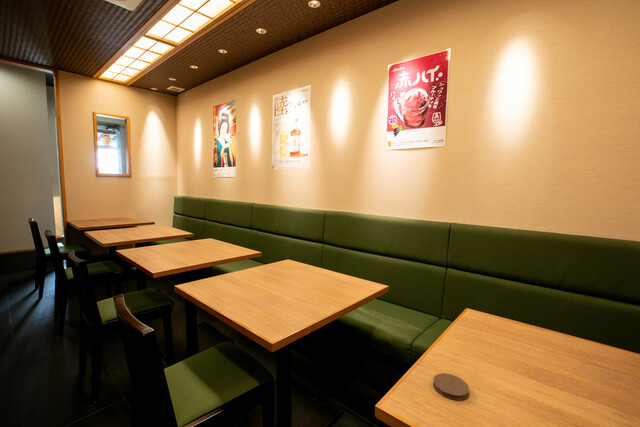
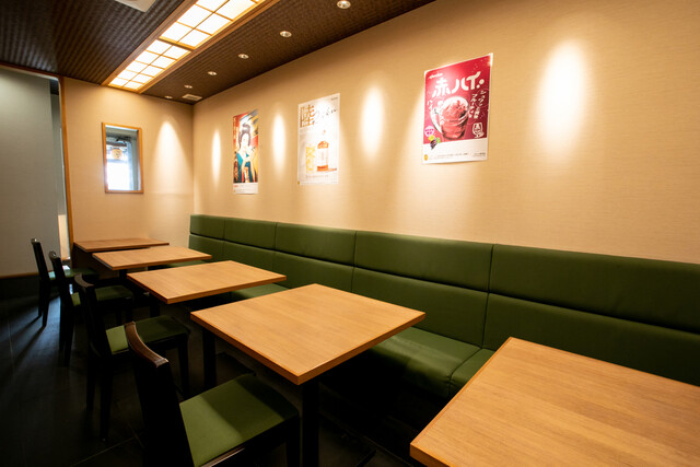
- coaster [432,372,470,401]
